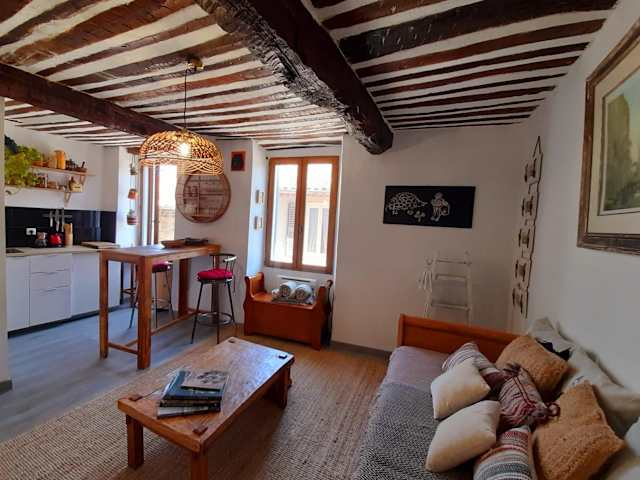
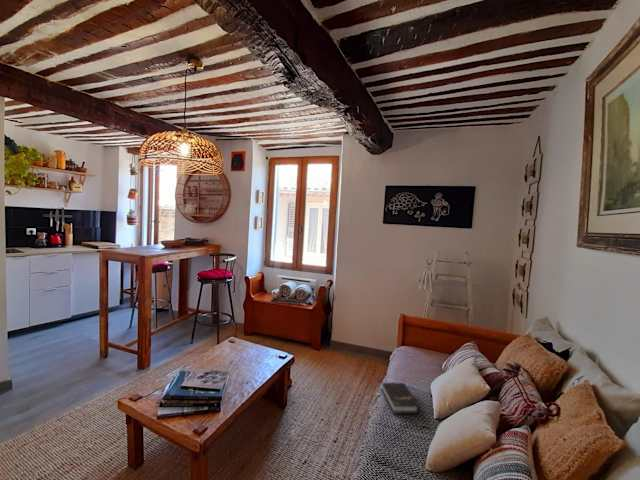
+ hardback book [381,382,421,415]
